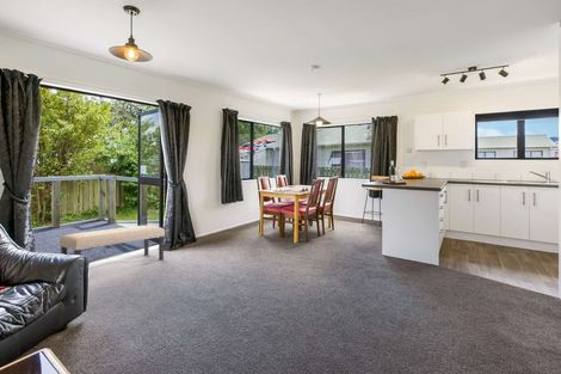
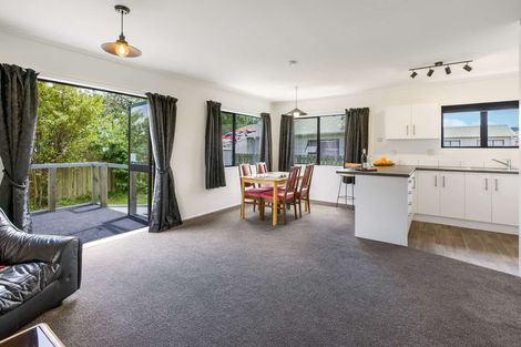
- bench [58,225,166,262]
